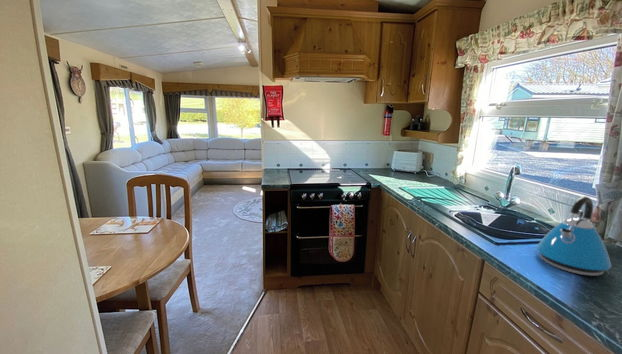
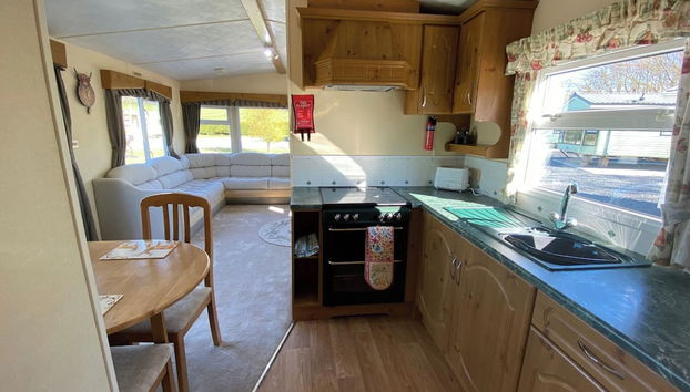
- kettle [536,196,612,277]
